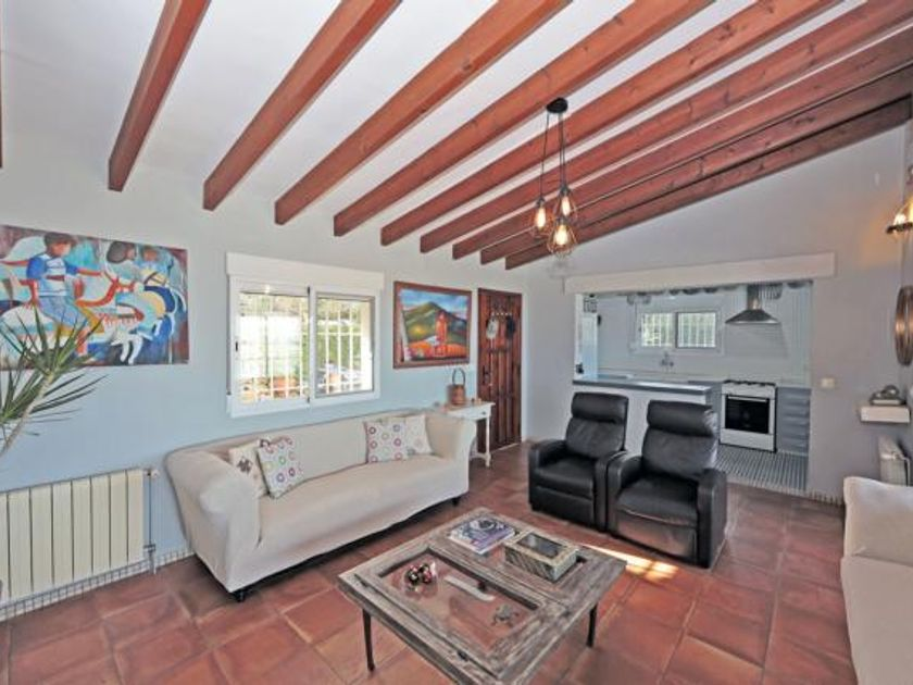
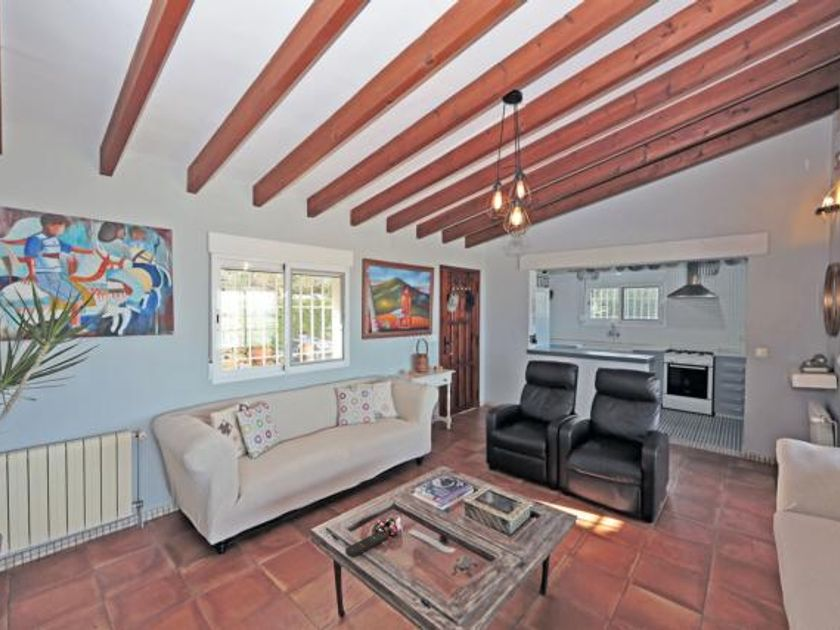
+ remote control [345,530,389,558]
